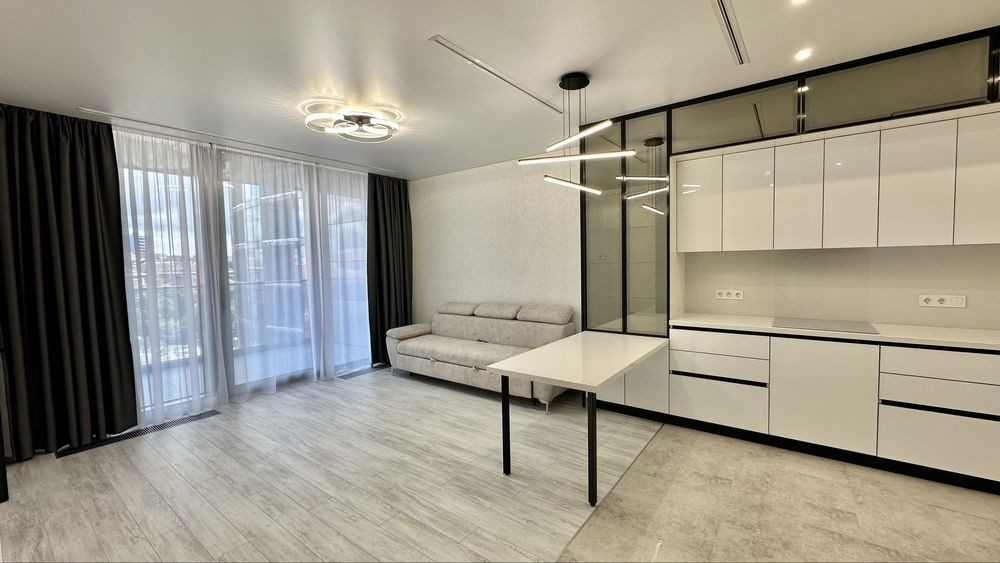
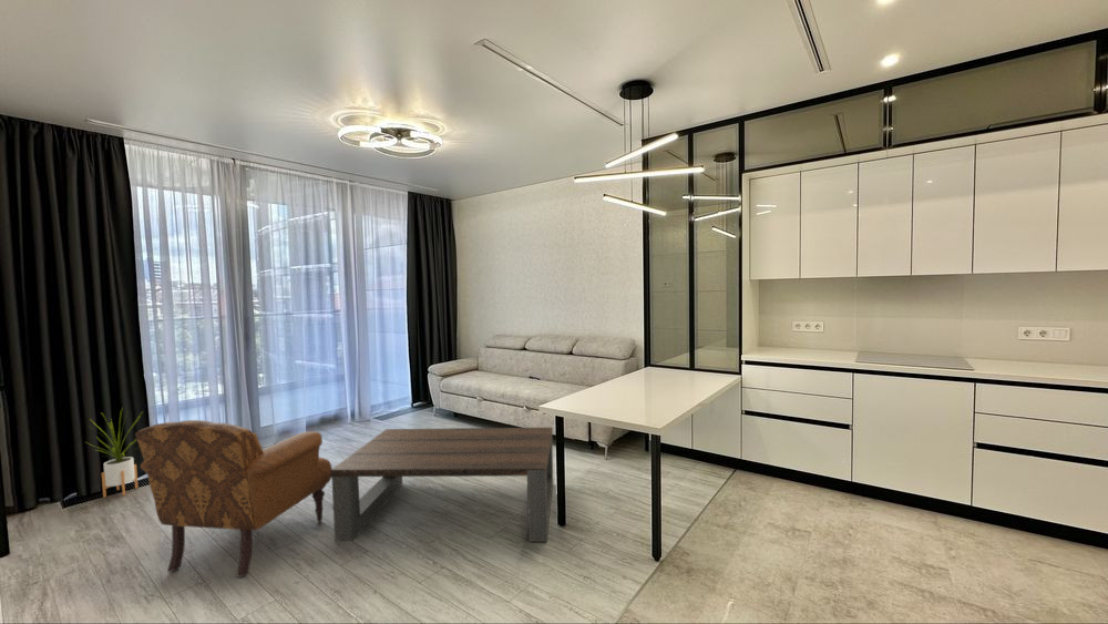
+ coffee table [331,427,554,543]
+ armchair [134,419,334,579]
+ house plant [83,406,144,499]
